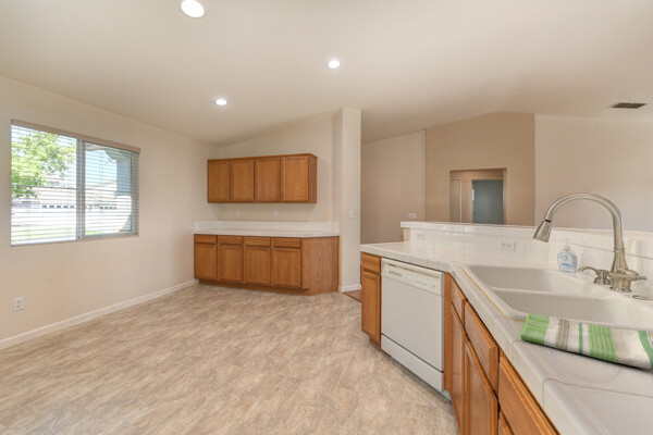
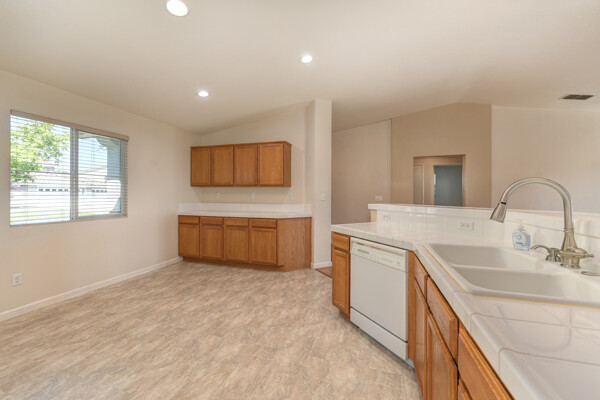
- dish towel [519,312,653,371]
